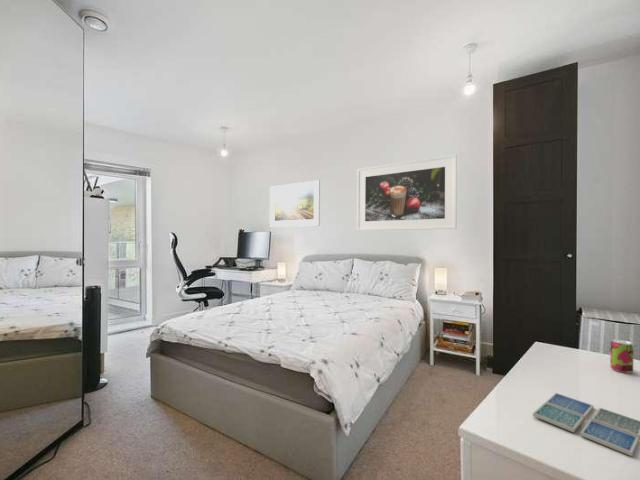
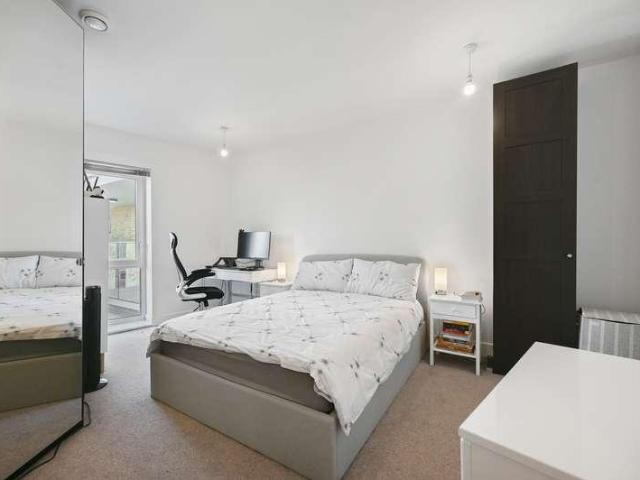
- drink coaster [532,392,640,457]
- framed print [269,179,321,228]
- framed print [356,153,458,232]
- beverage can [609,338,634,374]
